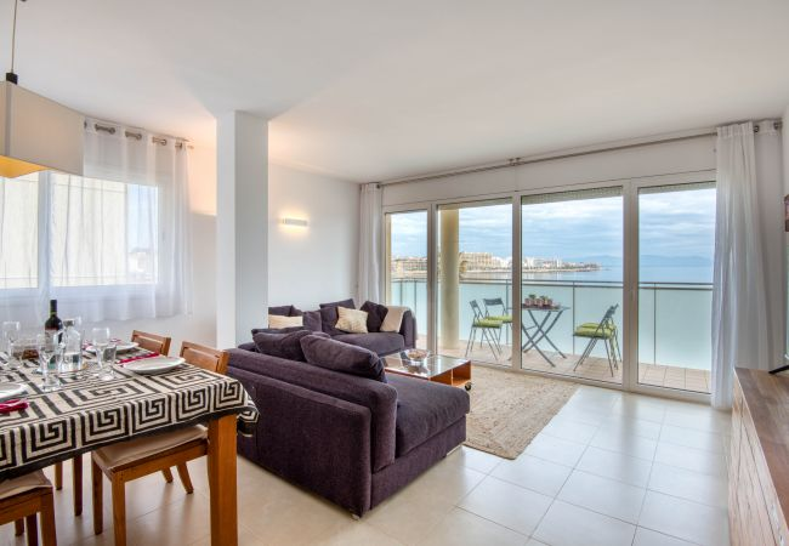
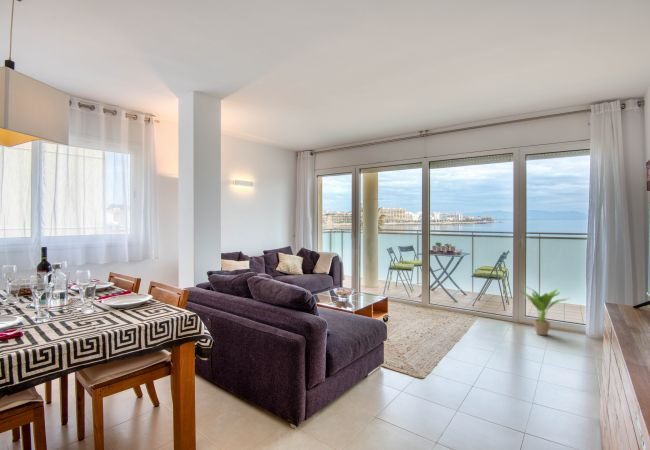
+ potted plant [519,282,570,336]
